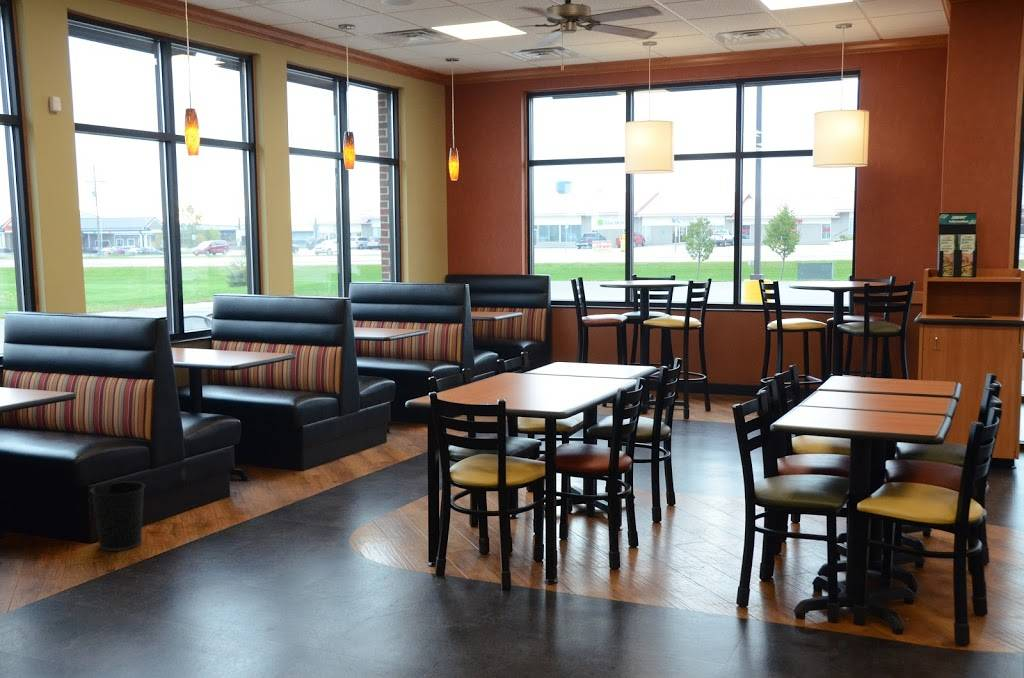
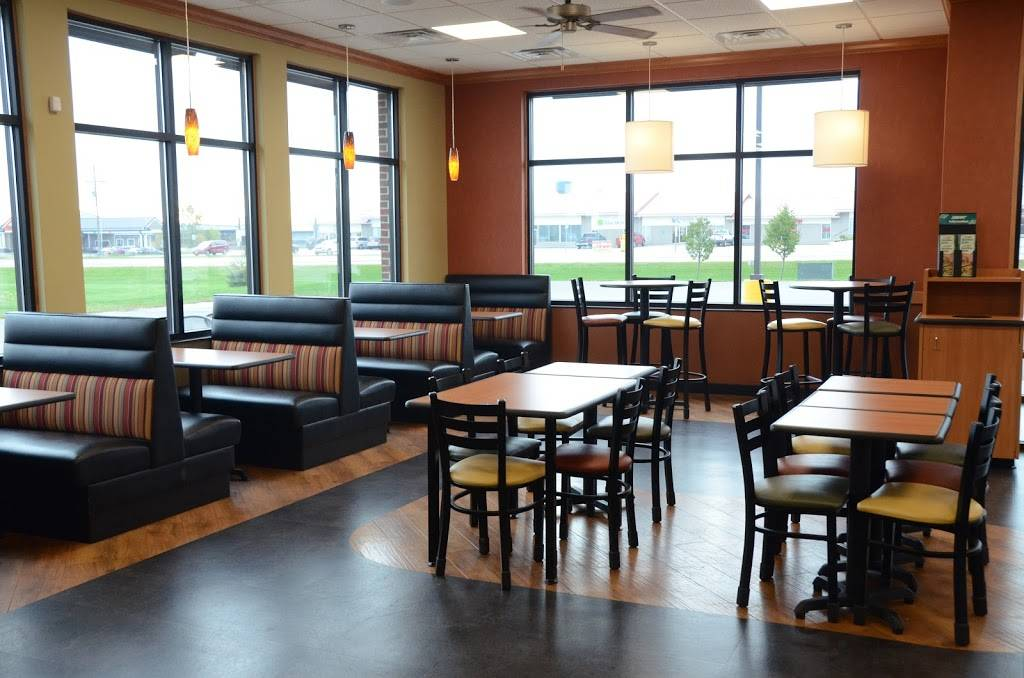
- wastebasket [89,481,146,552]
